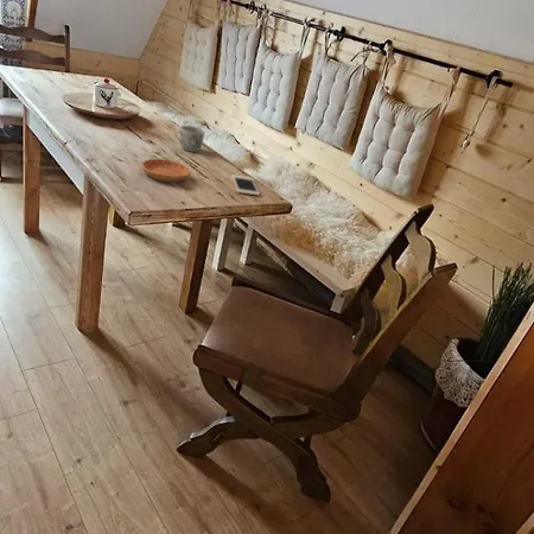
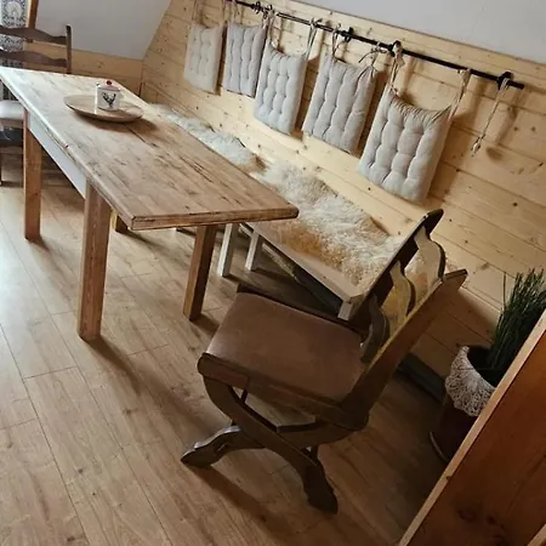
- mug [173,125,206,153]
- cell phone [230,174,261,197]
- saucer [141,158,192,184]
